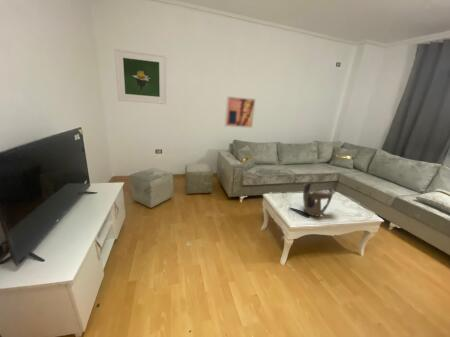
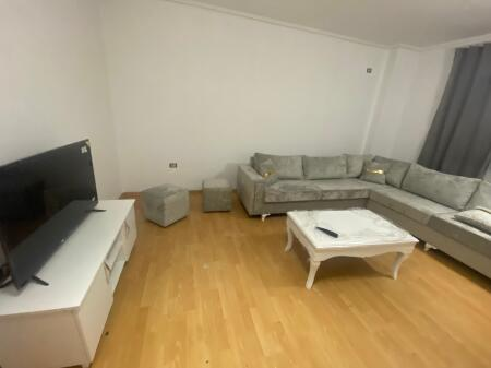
- wall art [224,95,257,129]
- decorative bowl [302,182,336,218]
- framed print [114,48,168,105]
